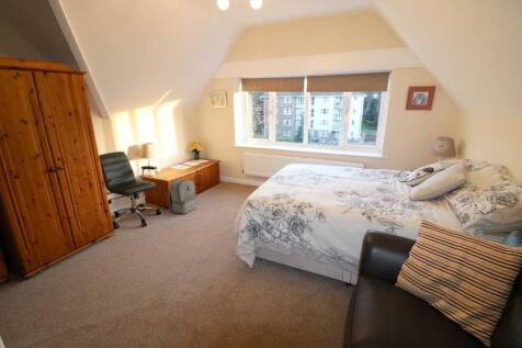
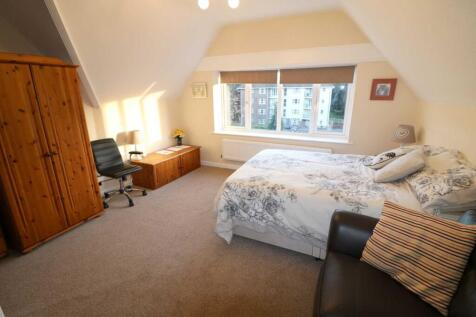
- backpack [168,178,198,215]
